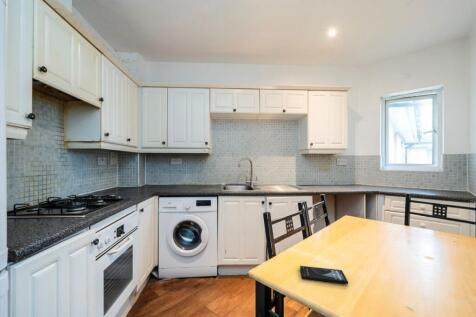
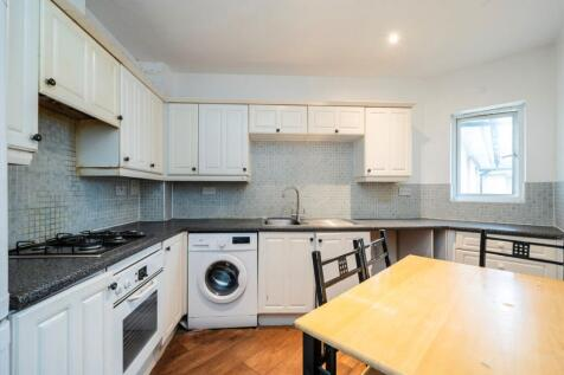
- smartphone [299,265,349,285]
